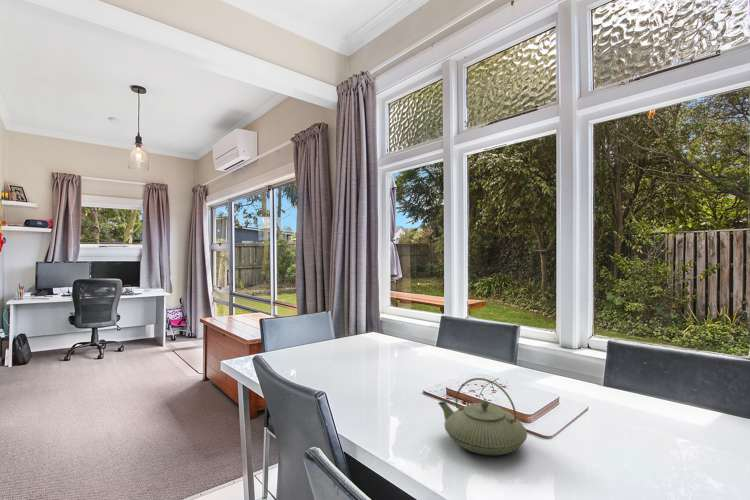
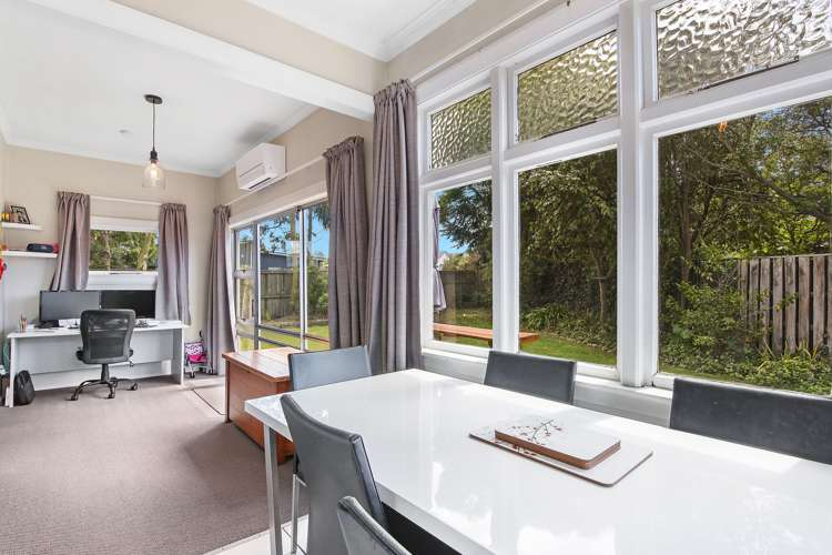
- teapot [437,377,528,456]
